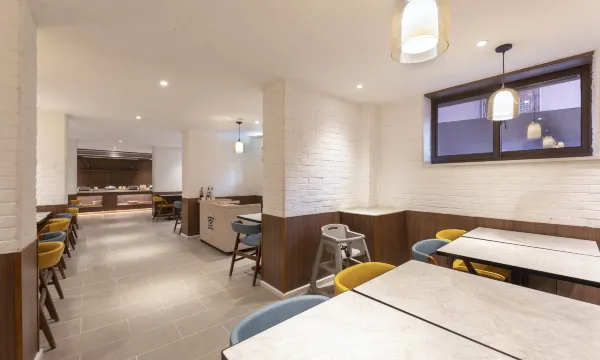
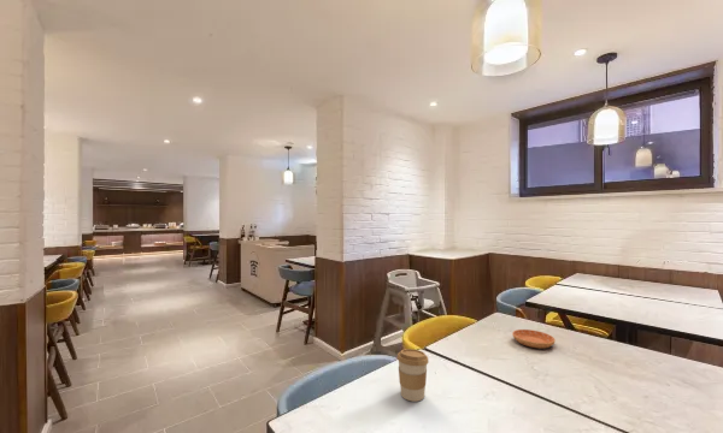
+ coffee cup [396,348,430,403]
+ saucer [511,328,557,350]
